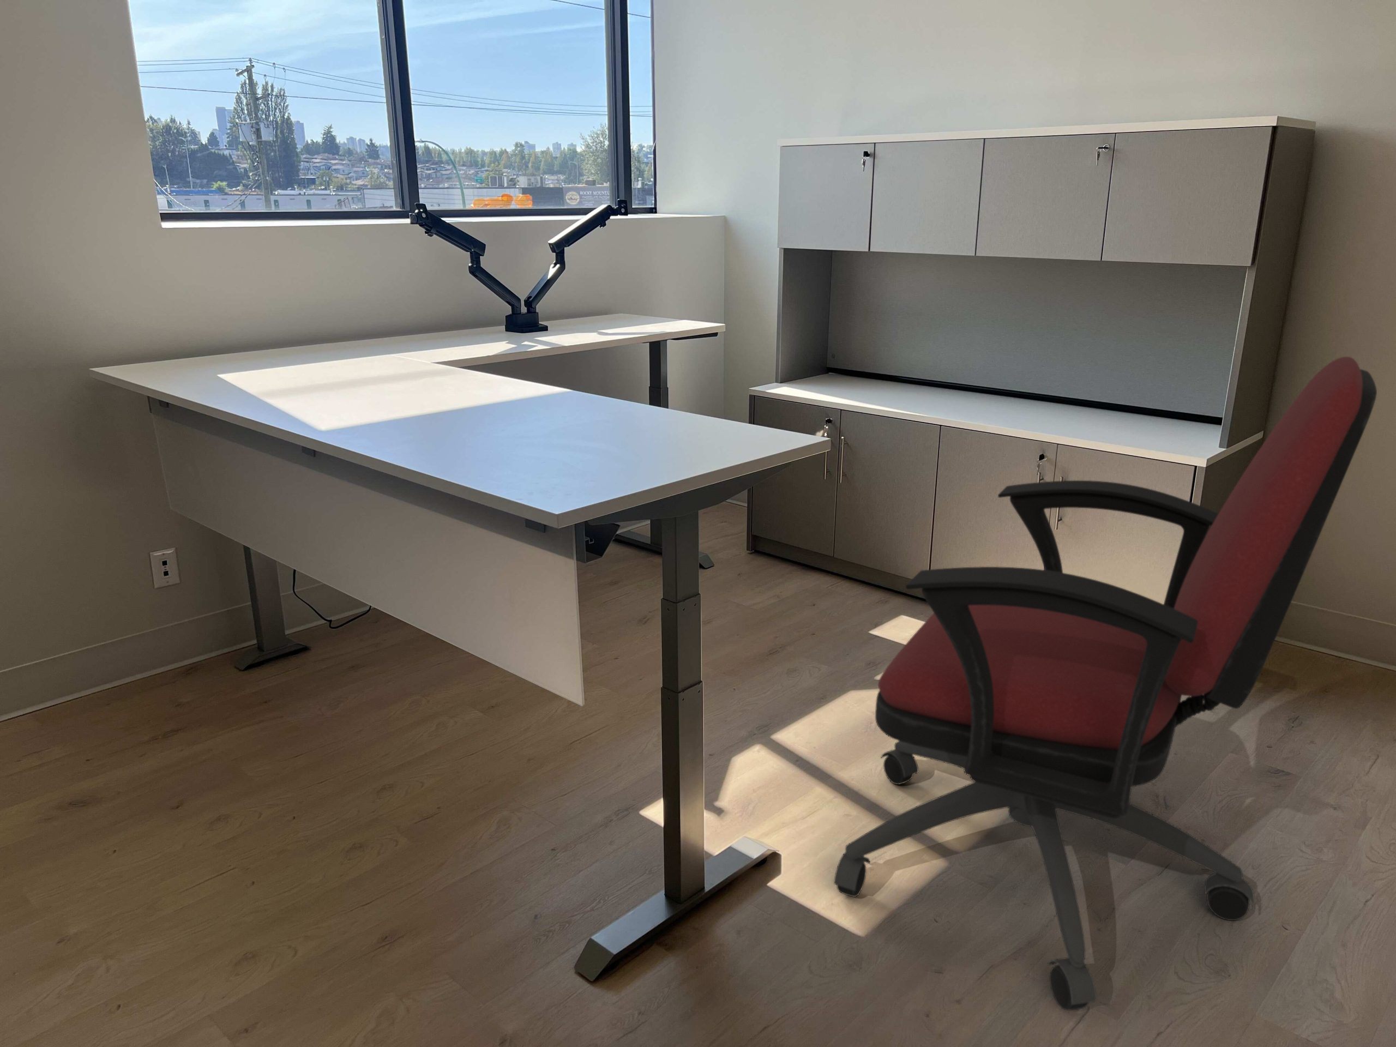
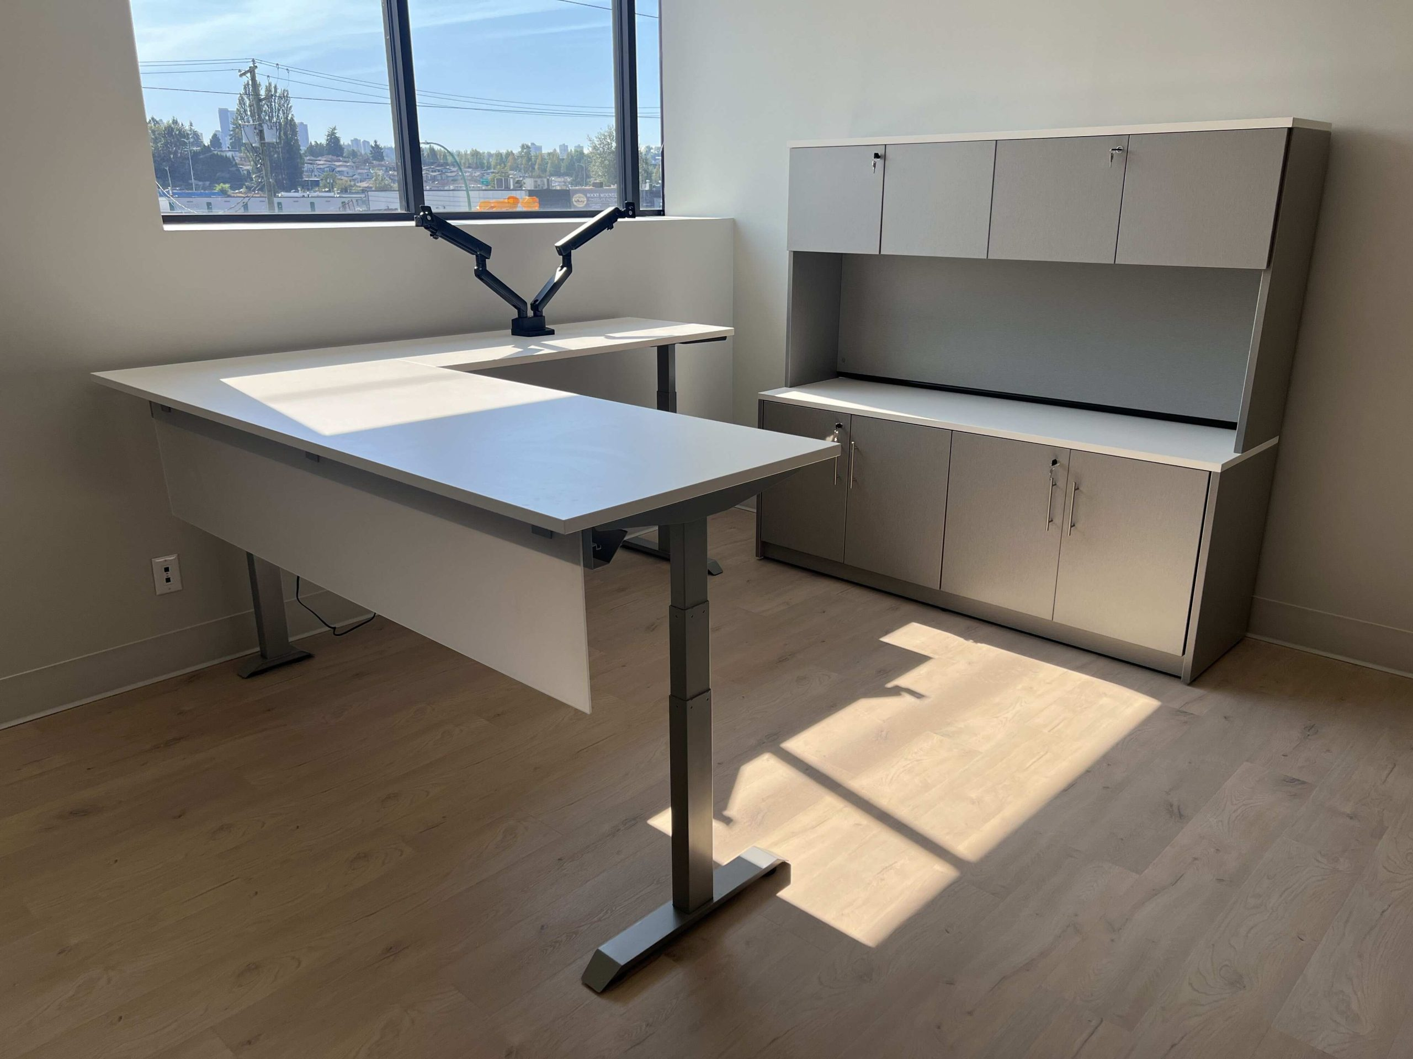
- office chair [833,356,1377,1011]
